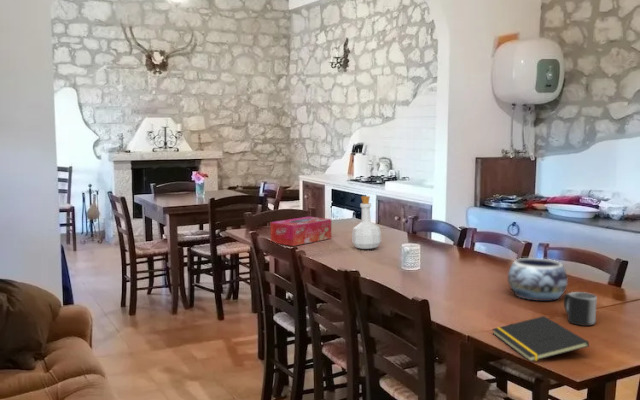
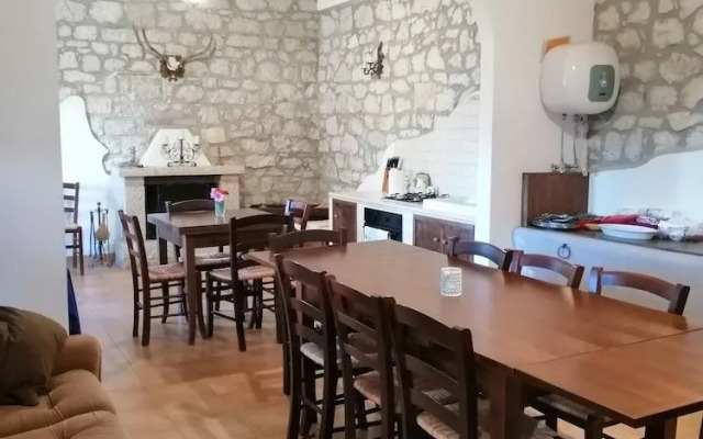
- tissue box [269,216,332,247]
- bottle [351,195,382,250]
- notepad [491,315,590,363]
- decorative bowl [507,257,569,302]
- mug [563,291,598,327]
